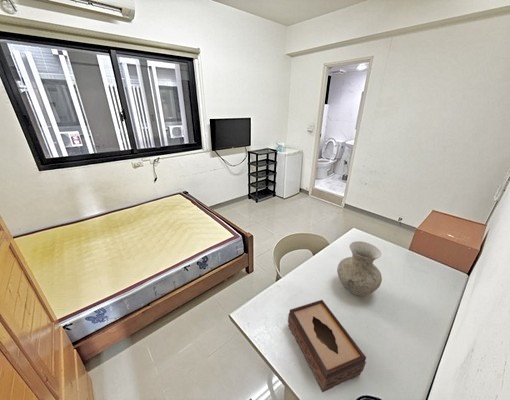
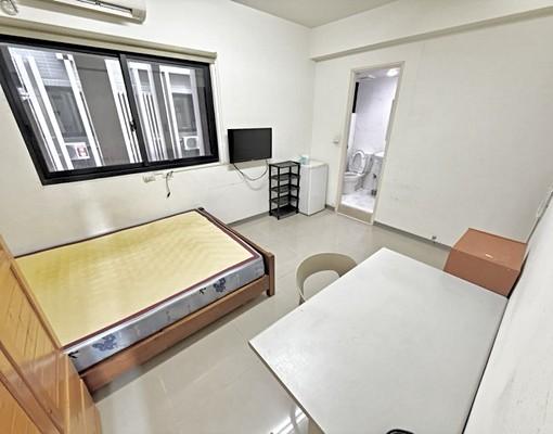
- tissue box [287,299,367,393]
- vase [336,240,383,297]
